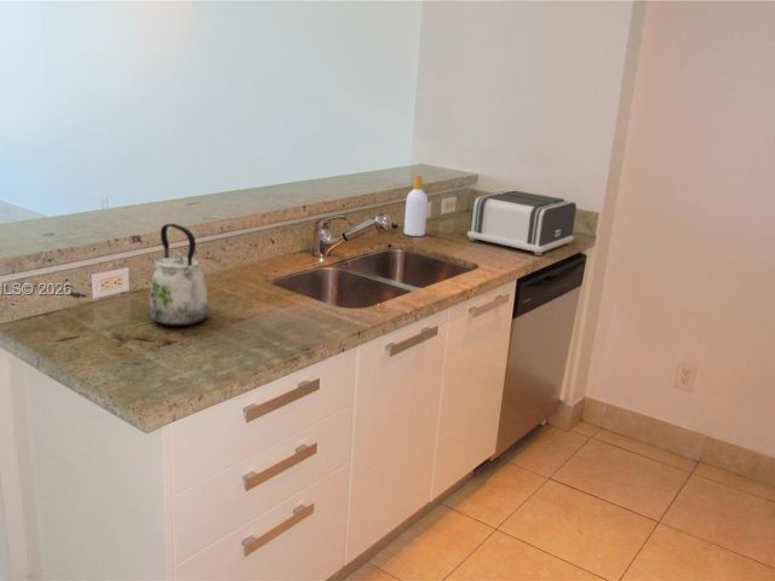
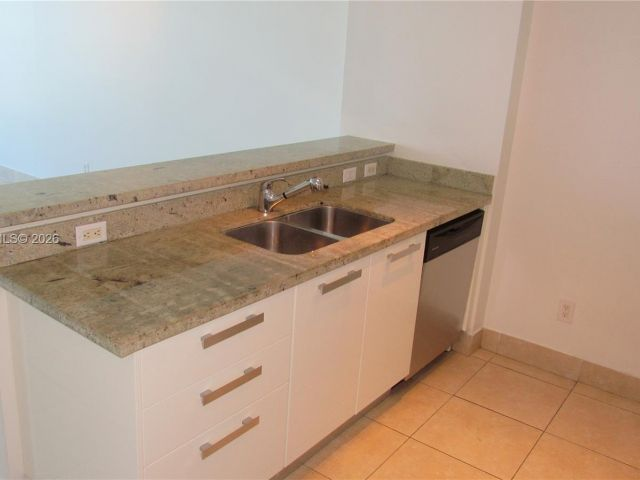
- kettle [148,223,209,327]
- toaster [466,190,578,257]
- soap bottle [403,173,429,237]
